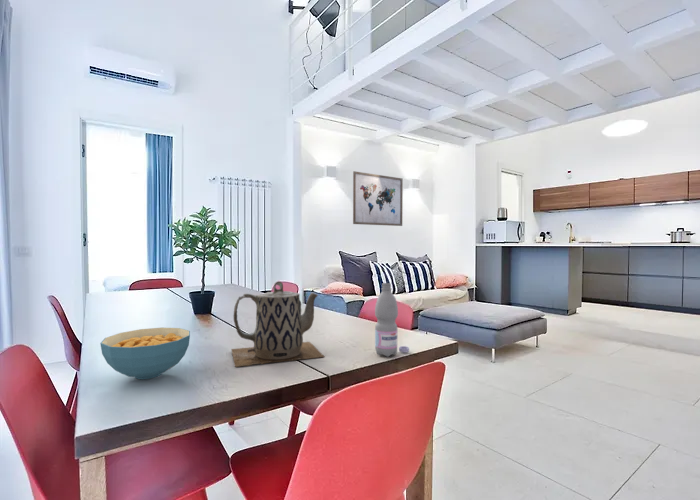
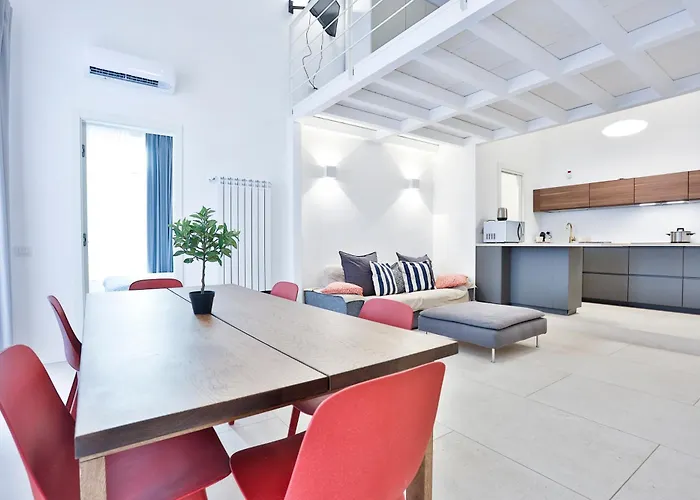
- teapot [230,280,325,368]
- cereal bowl [99,327,191,380]
- wall art [352,170,404,227]
- water bottle [374,282,410,358]
